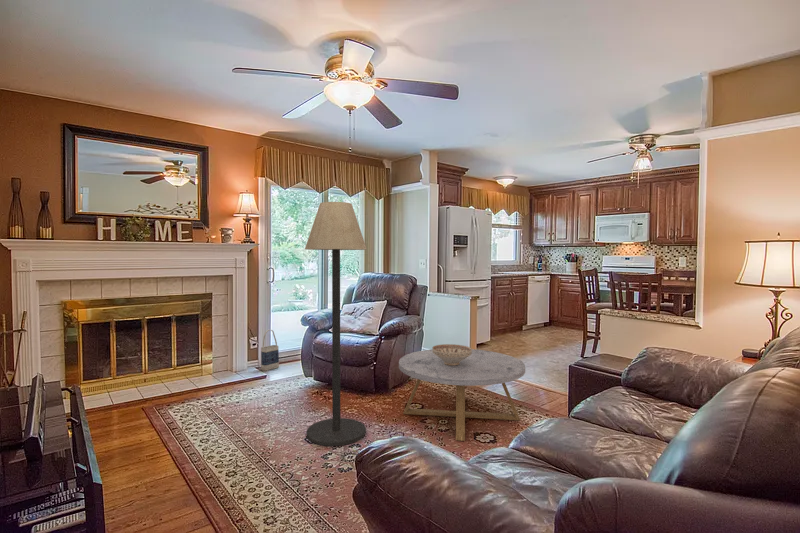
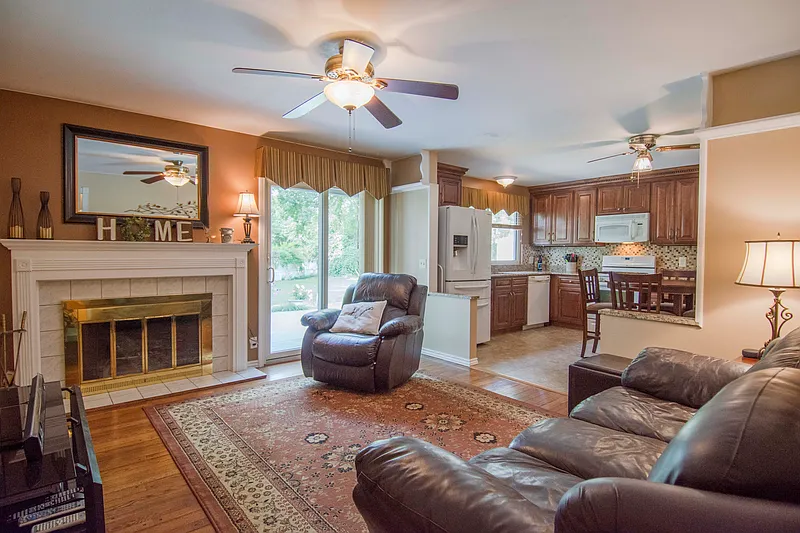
- decorative bowl [431,343,473,365]
- floor lamp [304,201,368,447]
- coffee table [398,348,526,442]
- bag [260,329,280,371]
